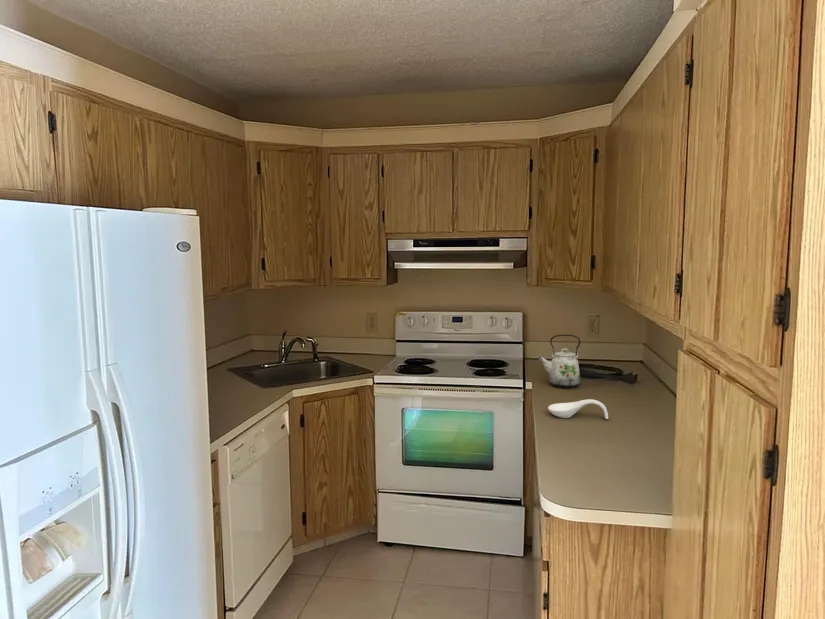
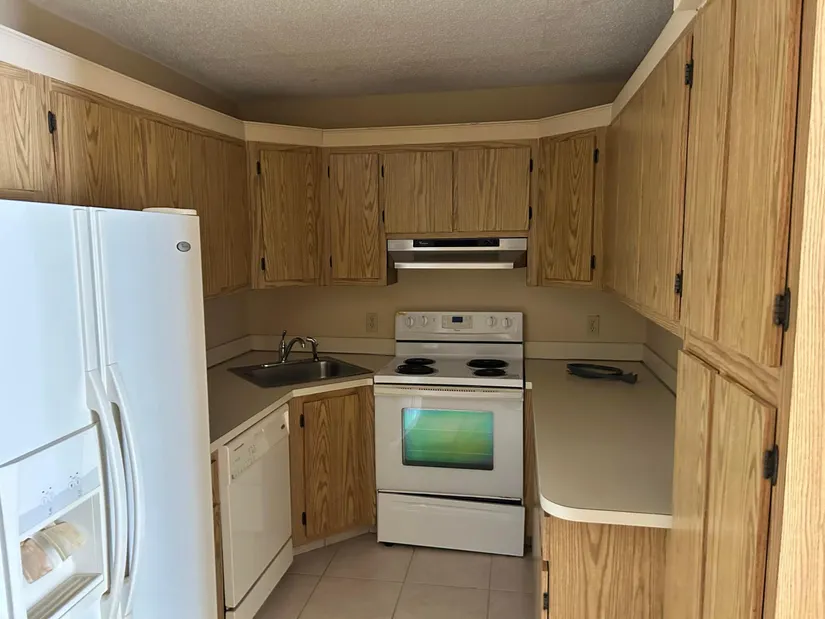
- spoon rest [547,398,609,420]
- kettle [537,334,581,388]
